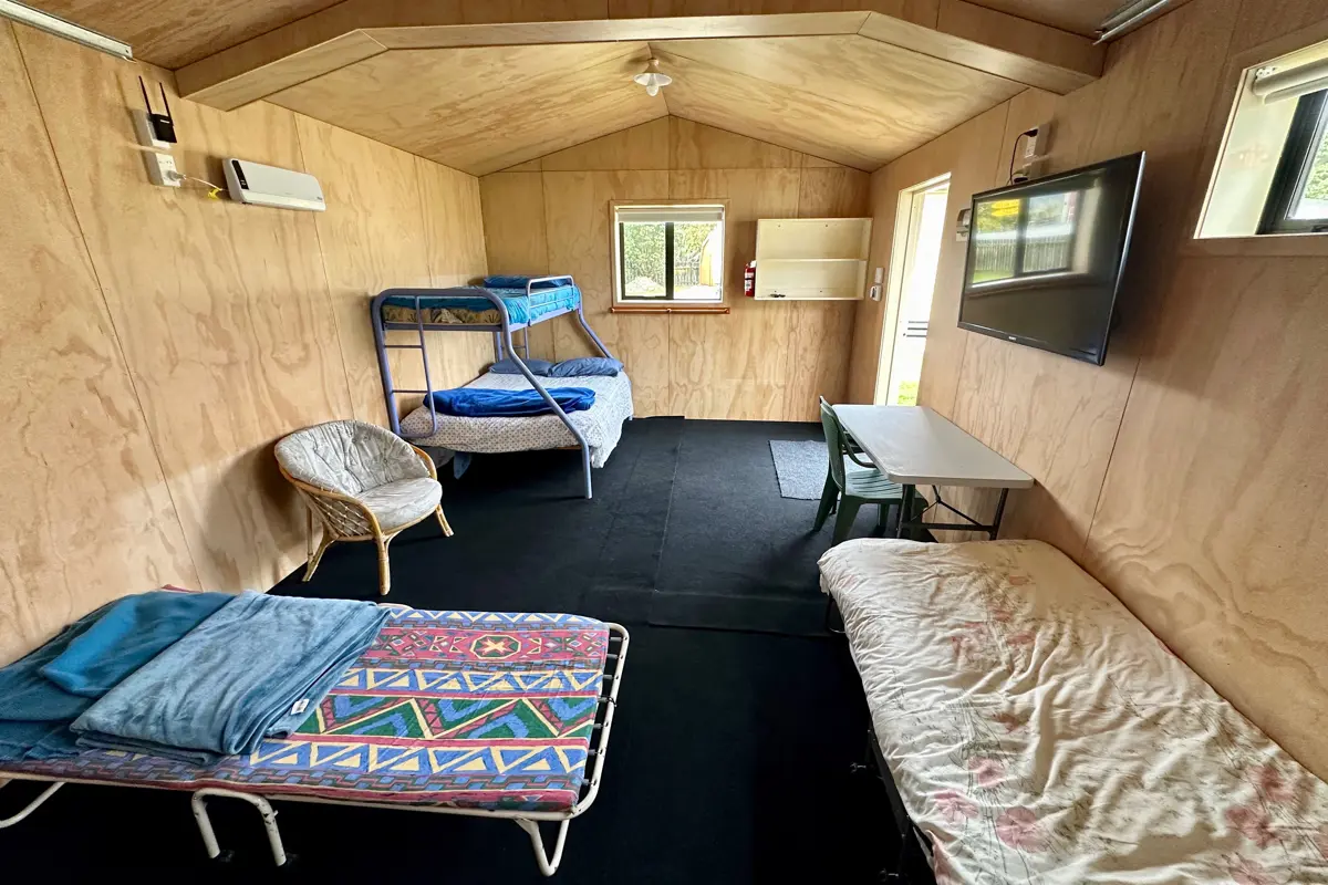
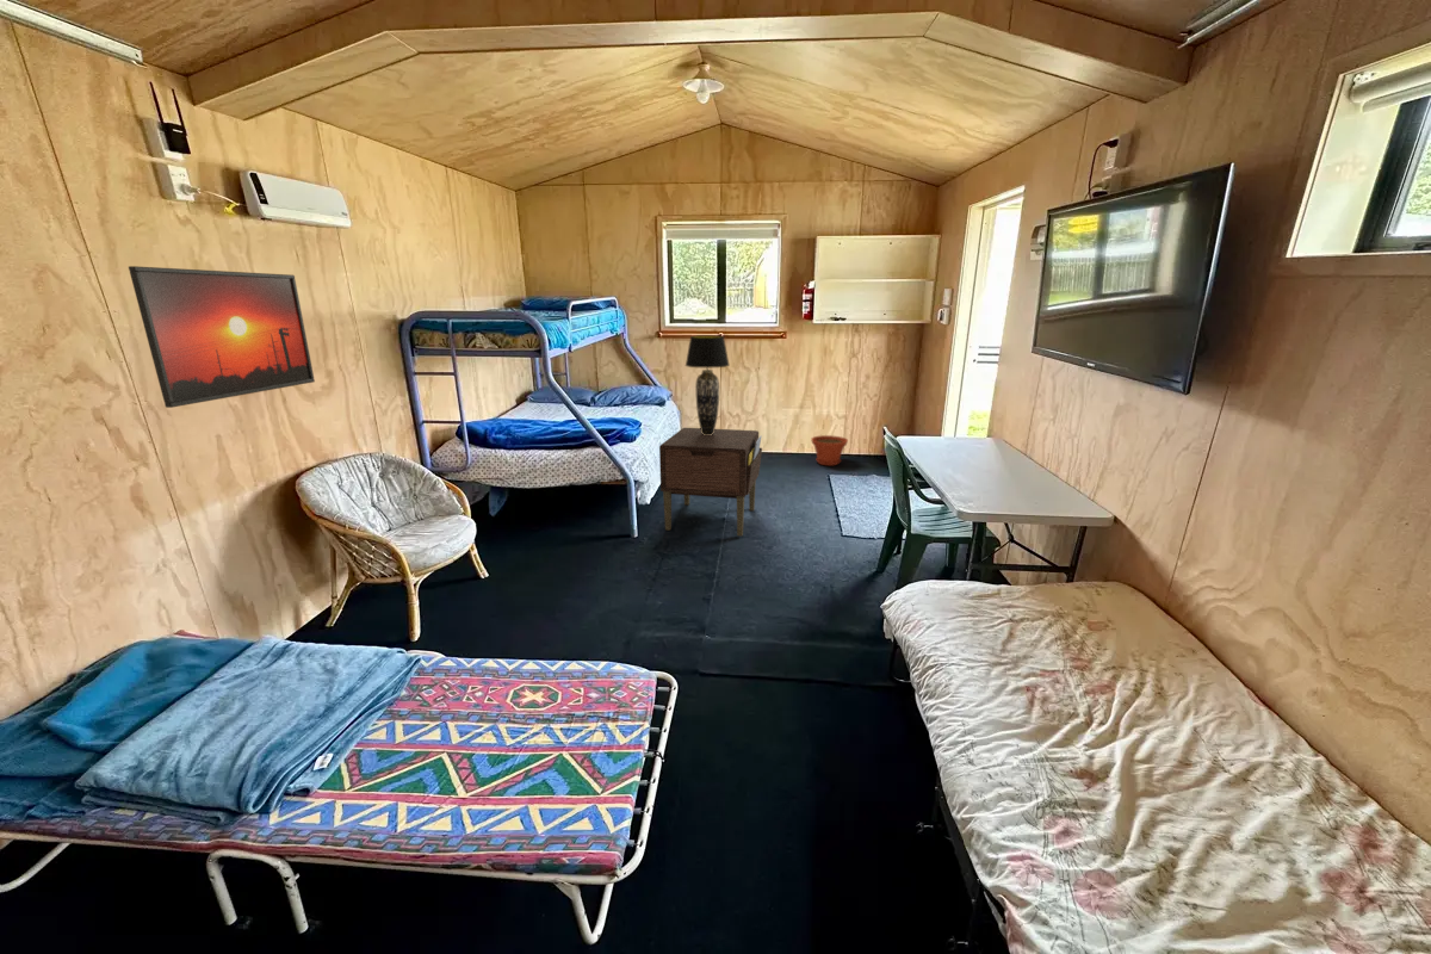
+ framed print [128,265,316,409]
+ plant pot [810,434,849,466]
+ nightstand [658,427,763,538]
+ table lamp [684,335,731,435]
